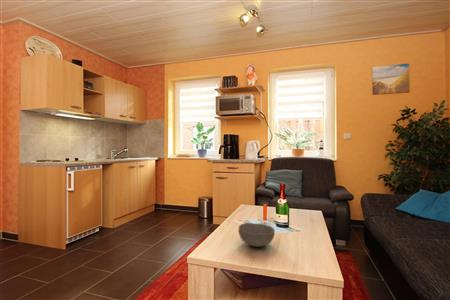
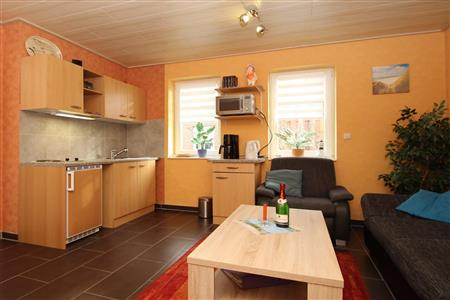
- bowl [238,222,276,248]
